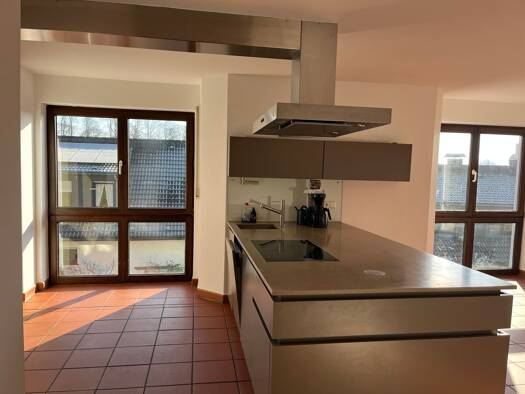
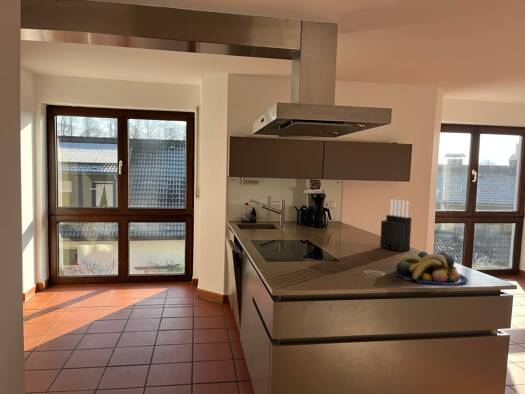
+ fruit bowl [395,250,469,286]
+ knife block [379,198,412,252]
